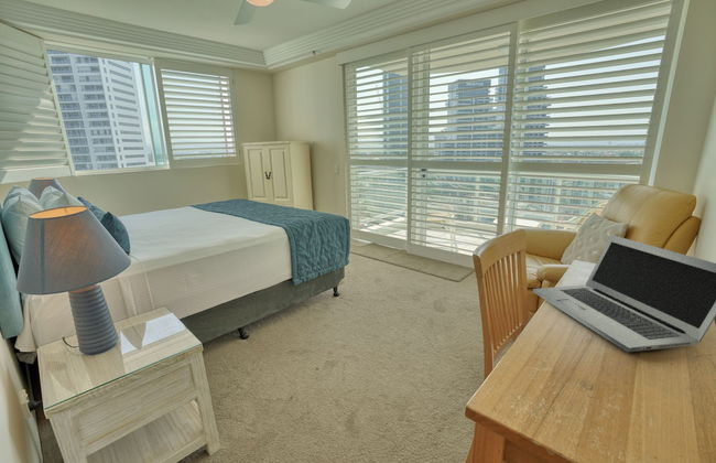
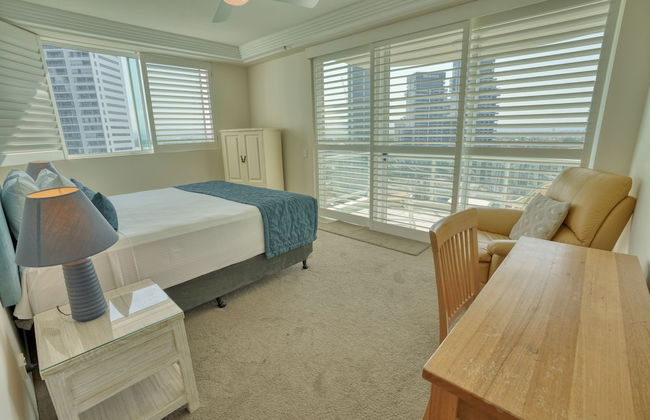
- laptop [532,234,716,353]
